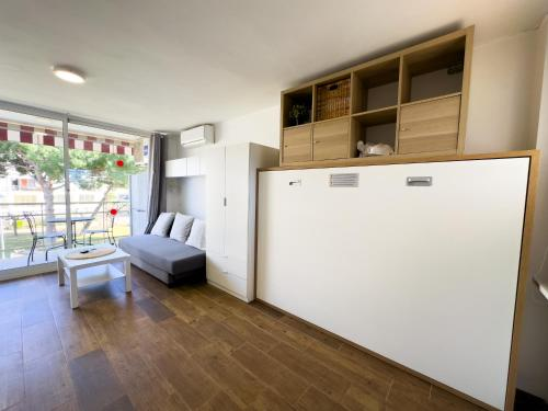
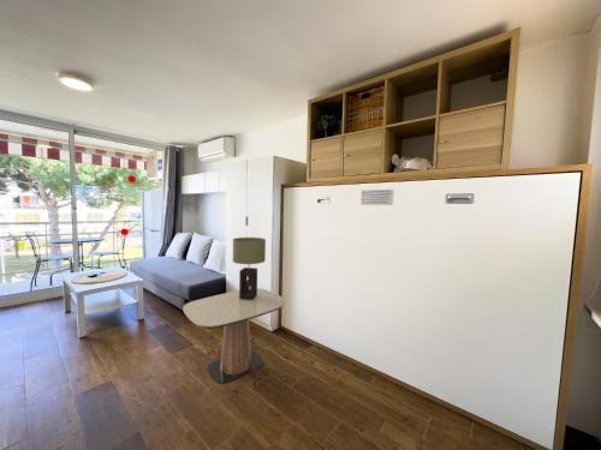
+ table lamp [232,236,267,300]
+ side table [182,287,287,384]
